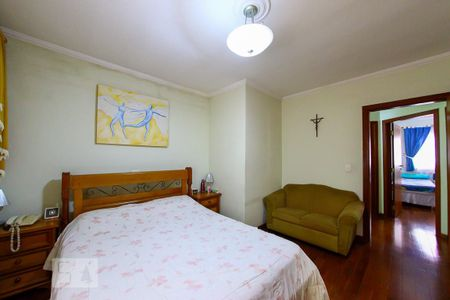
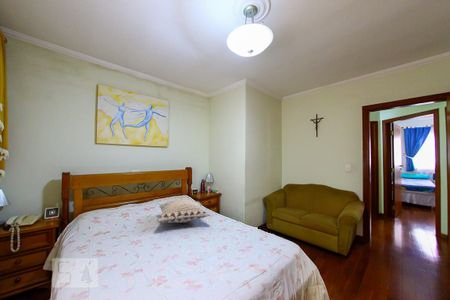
+ decorative pillow [156,198,211,224]
